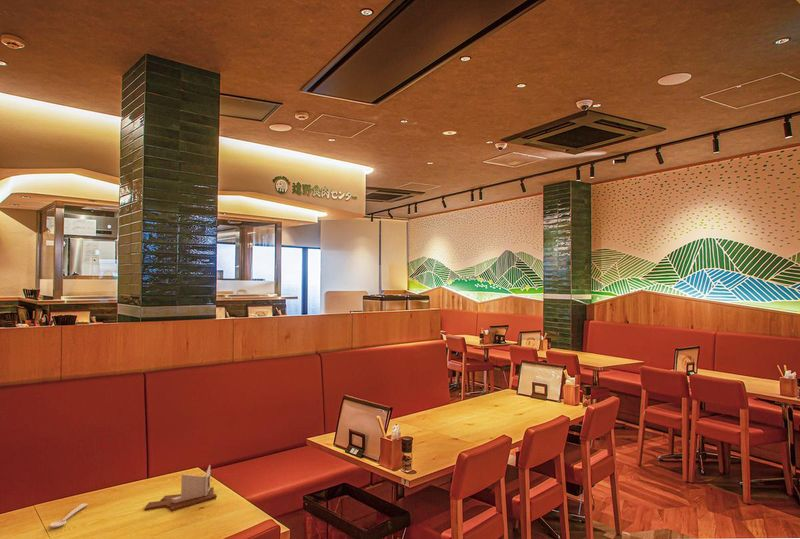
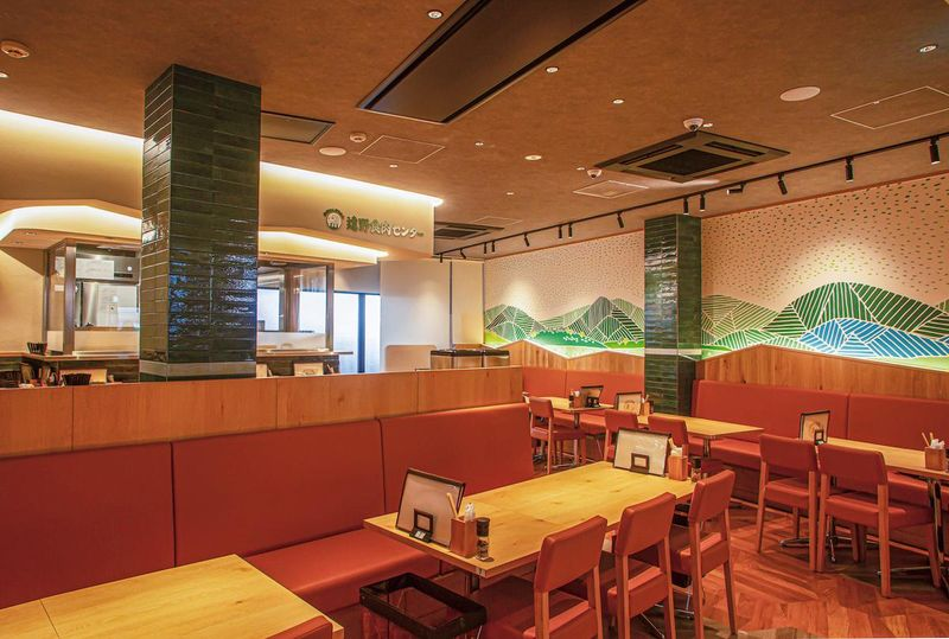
- spoon [48,502,89,529]
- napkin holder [144,464,218,512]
